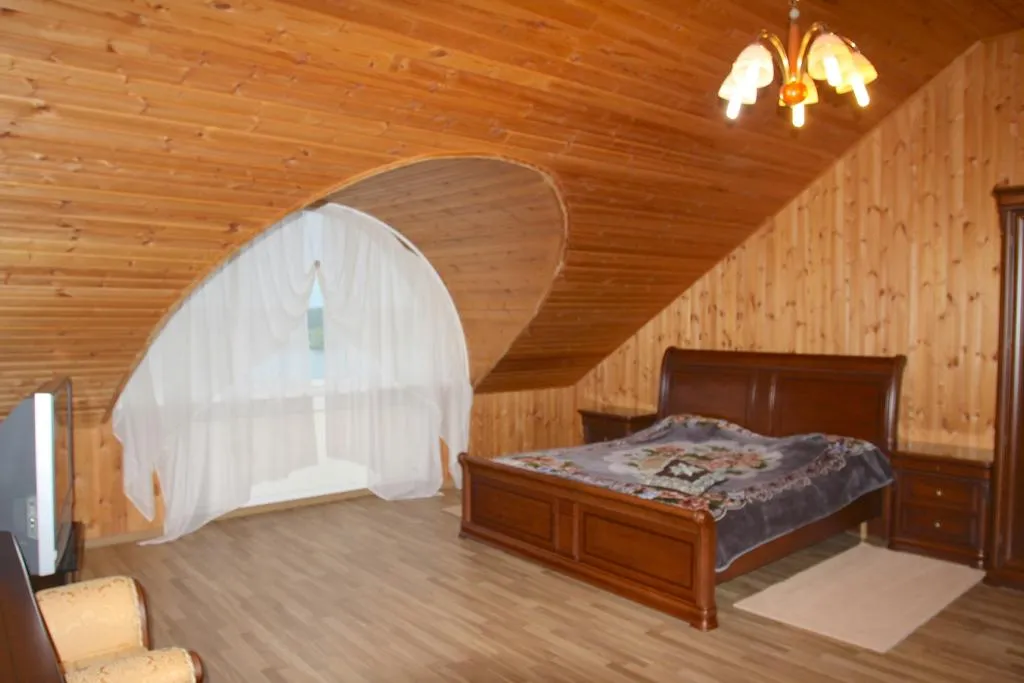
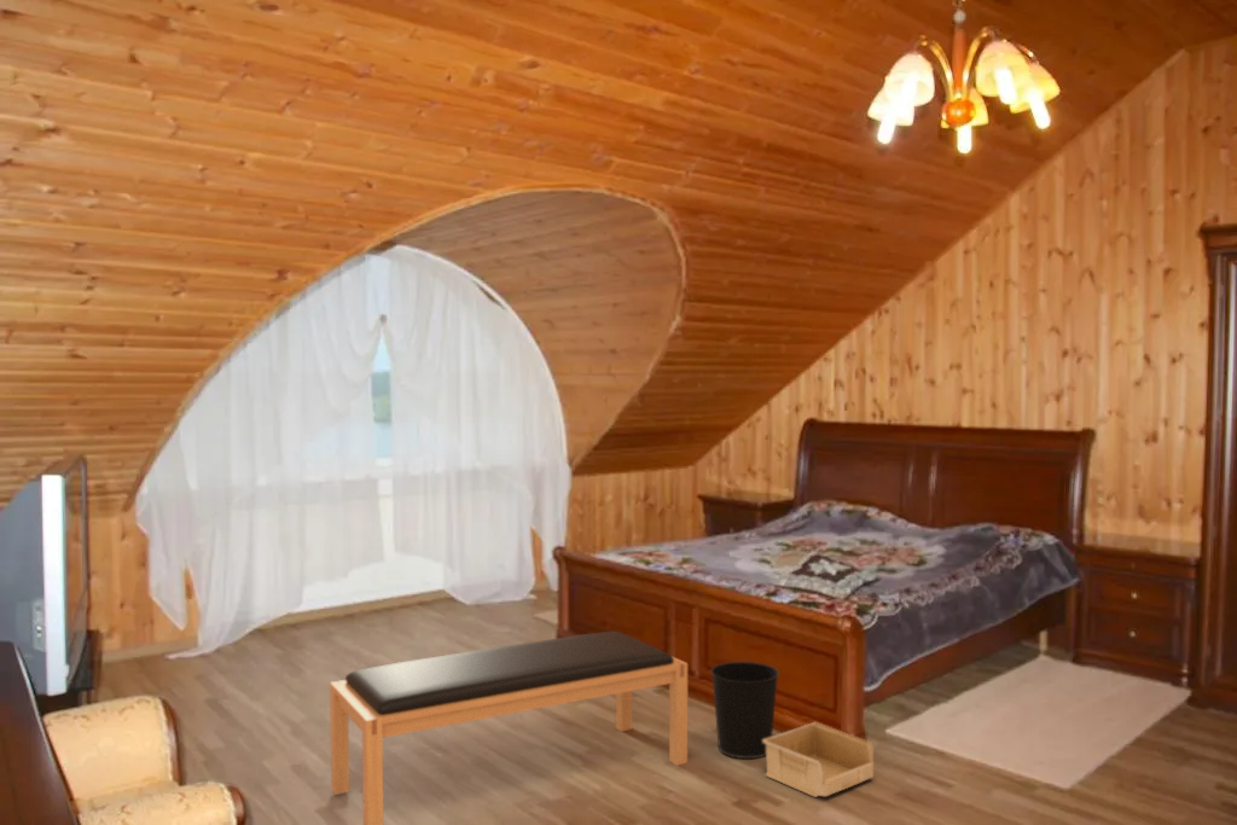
+ storage bin [762,721,875,798]
+ wastebasket [709,661,780,760]
+ bench [329,631,689,825]
